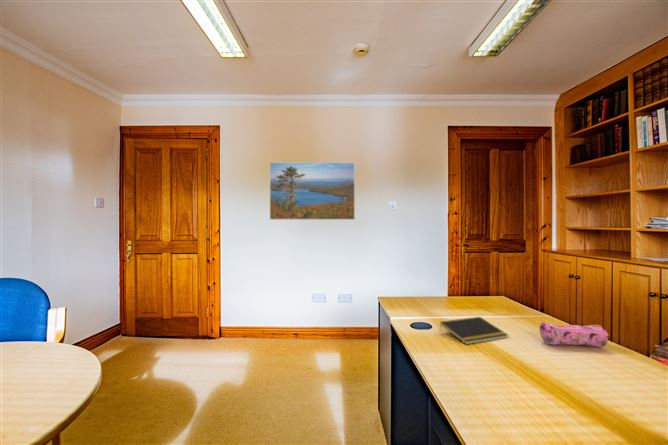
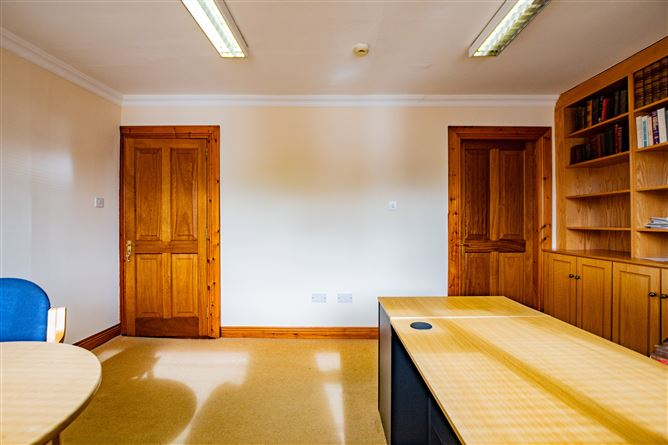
- notepad [438,316,509,345]
- pencil case [539,321,609,348]
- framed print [269,161,356,221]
